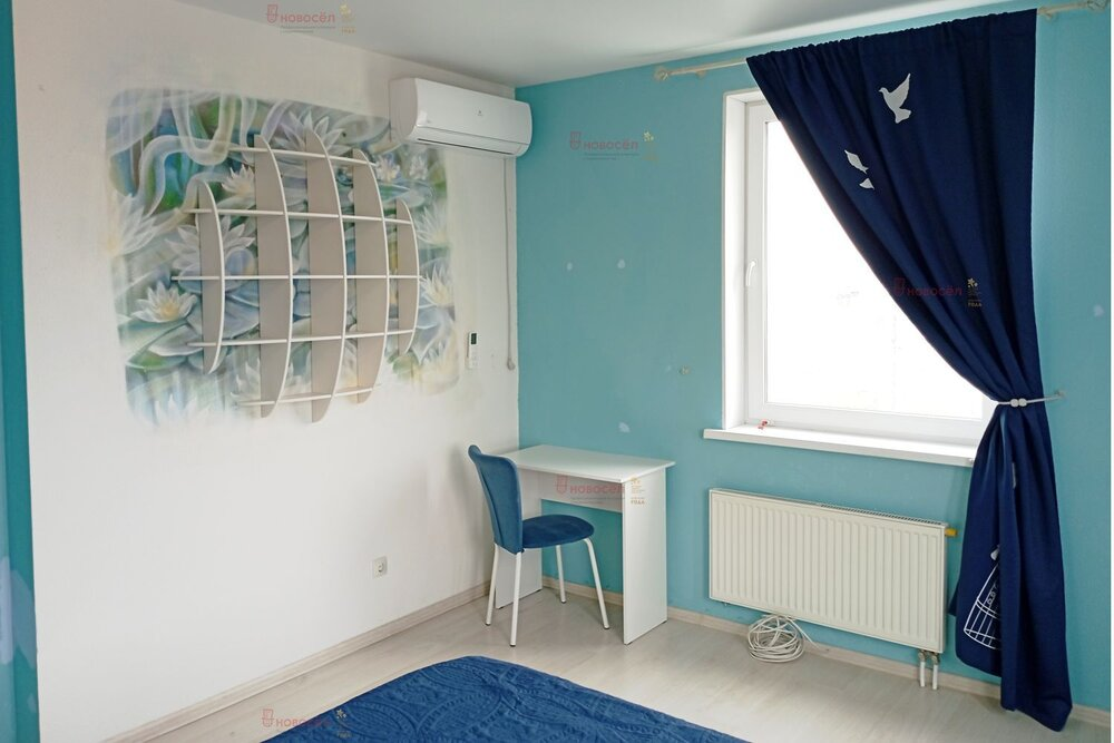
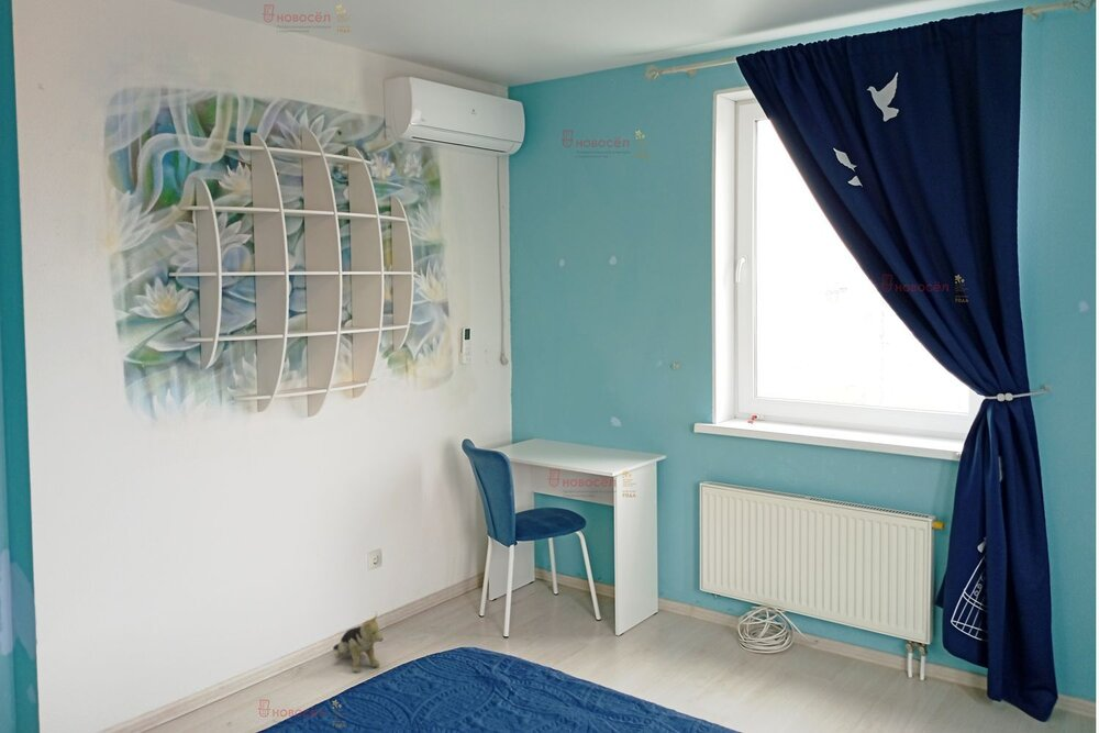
+ plush toy [332,613,385,673]
